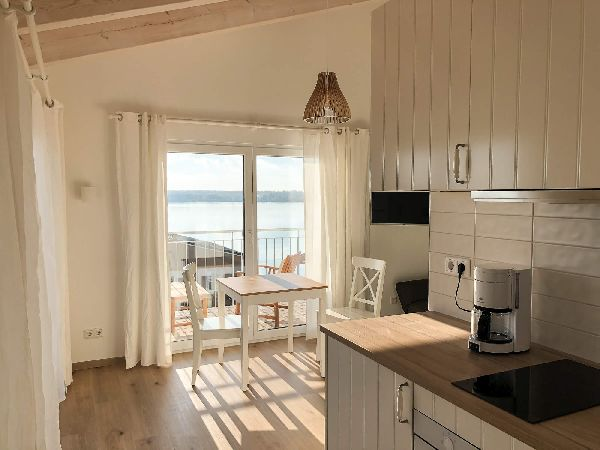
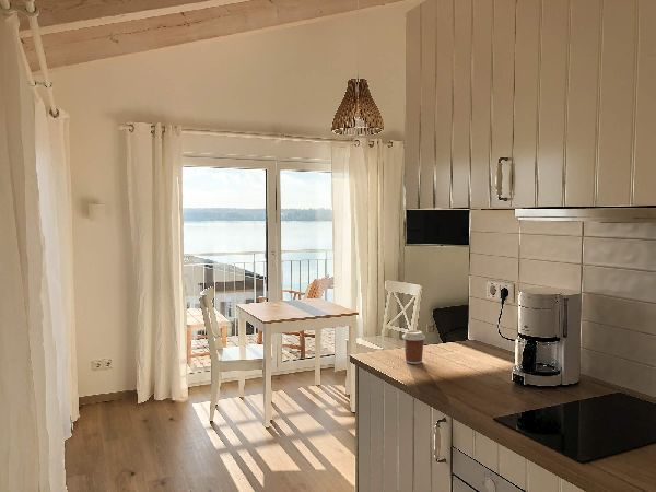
+ coffee cup [401,329,426,365]
